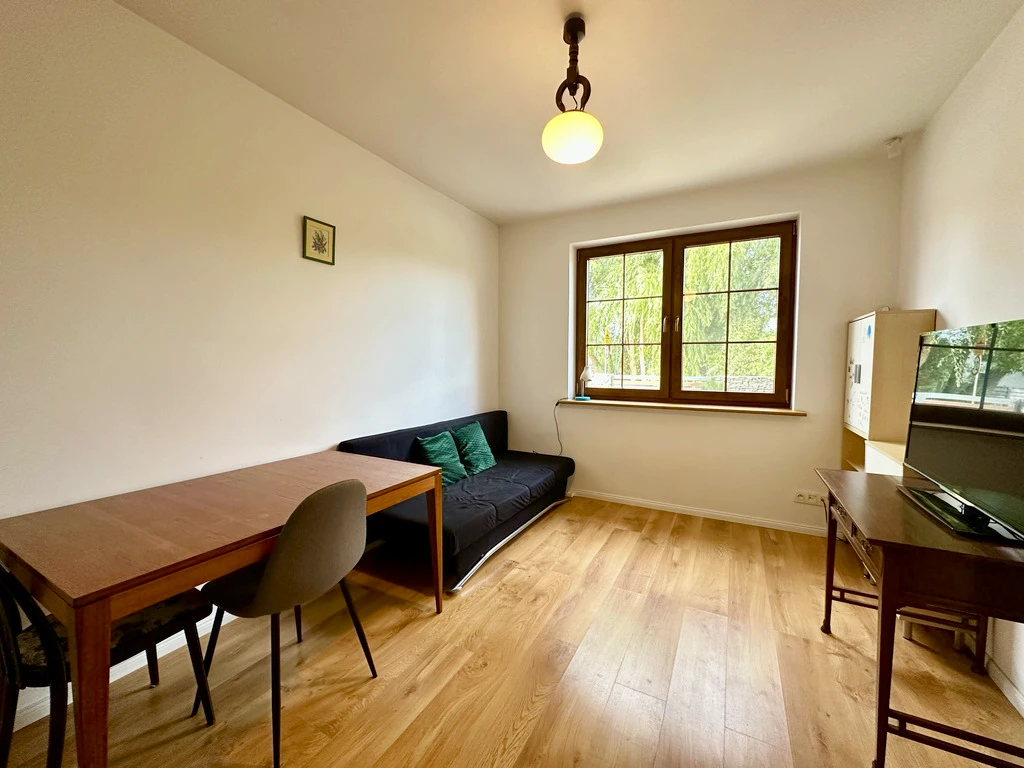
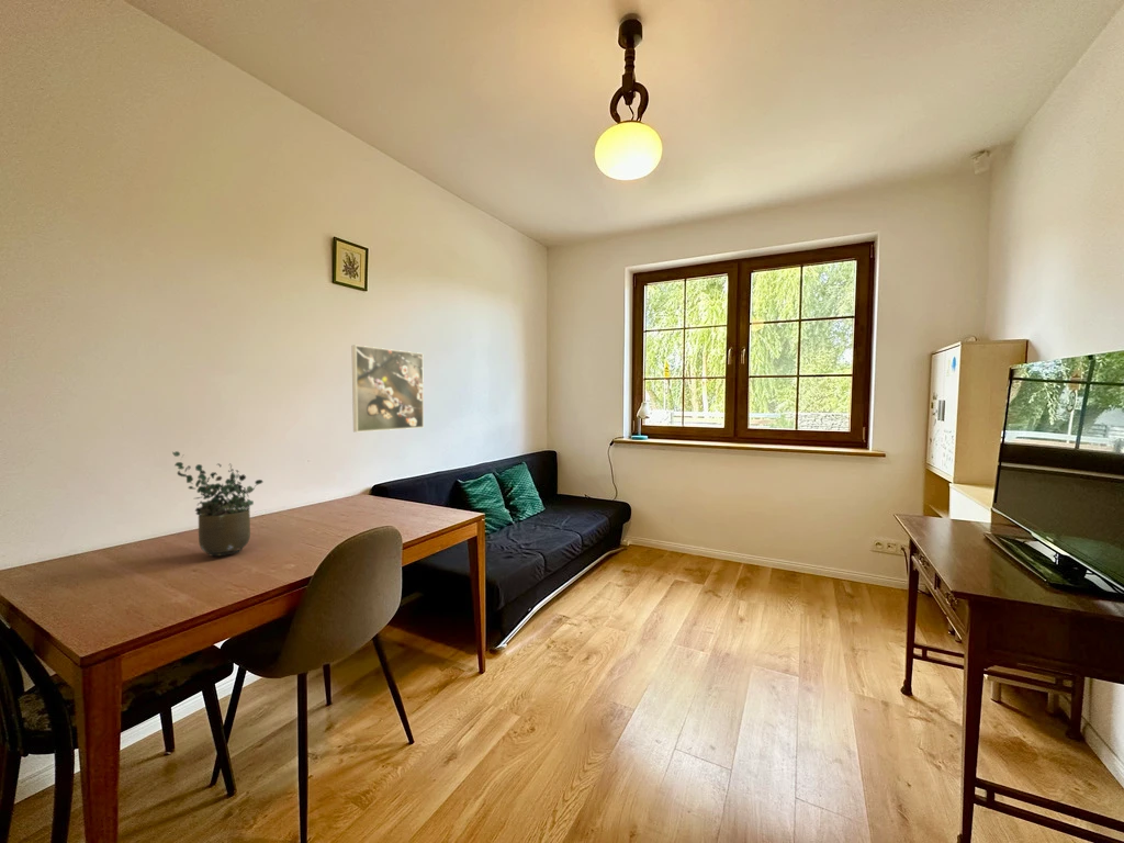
+ potted plant [171,450,265,557]
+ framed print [351,344,425,432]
